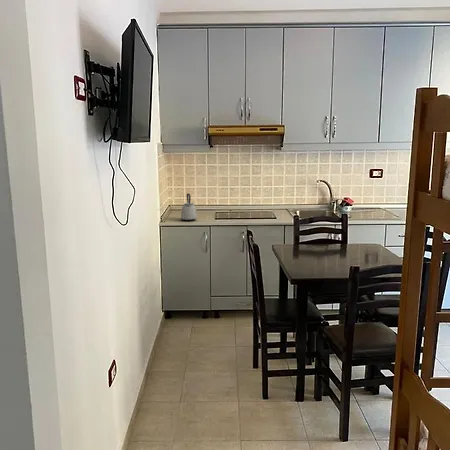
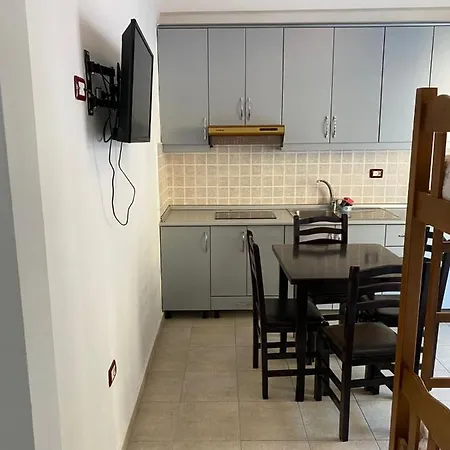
- kettle [180,192,198,222]
